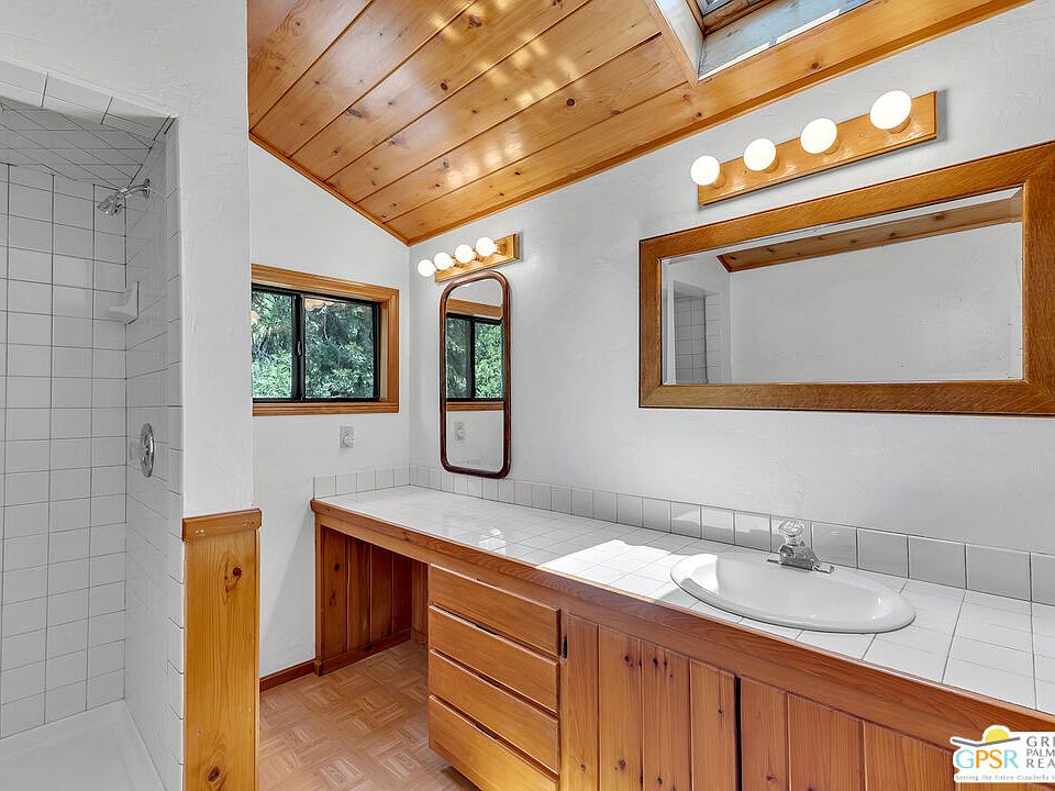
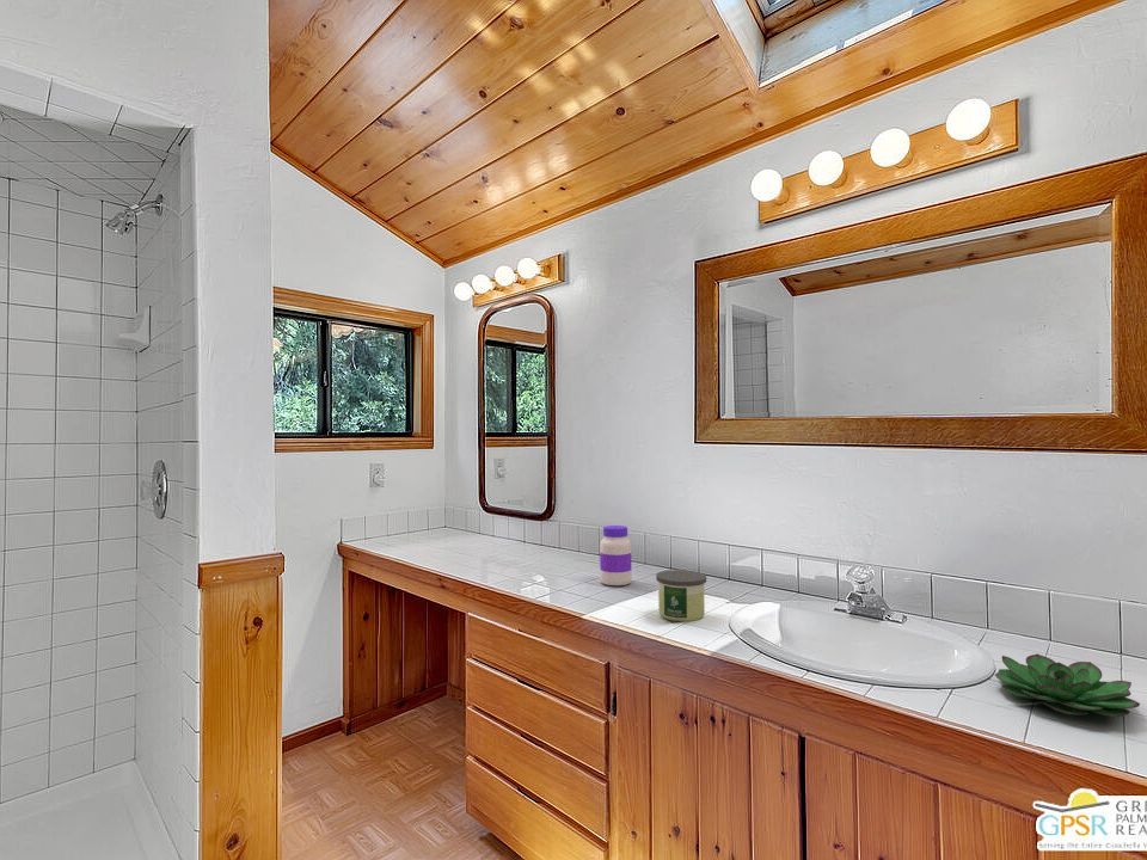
+ succulent plant [994,652,1141,718]
+ jar [599,524,633,586]
+ candle [655,569,707,622]
